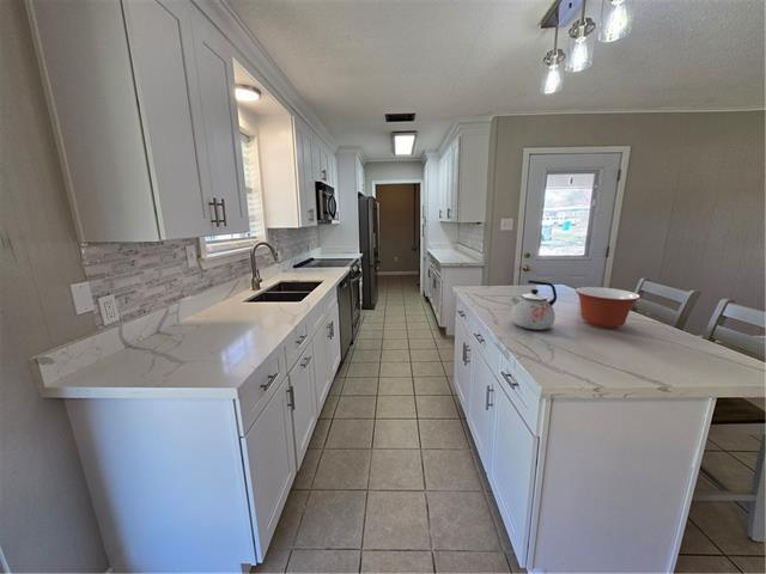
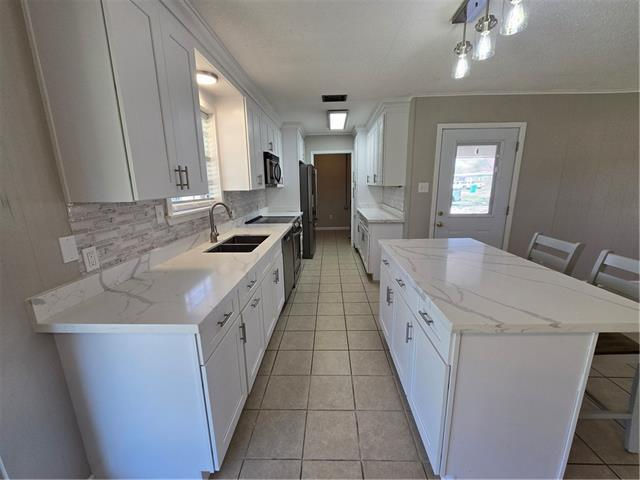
- kettle [510,279,558,331]
- mixing bowl [574,286,642,330]
